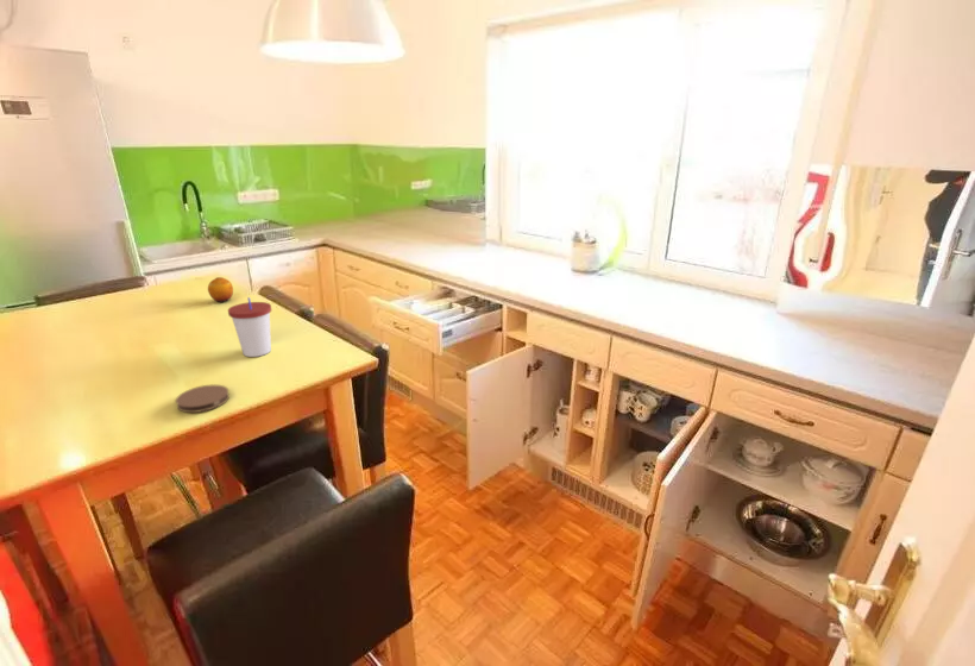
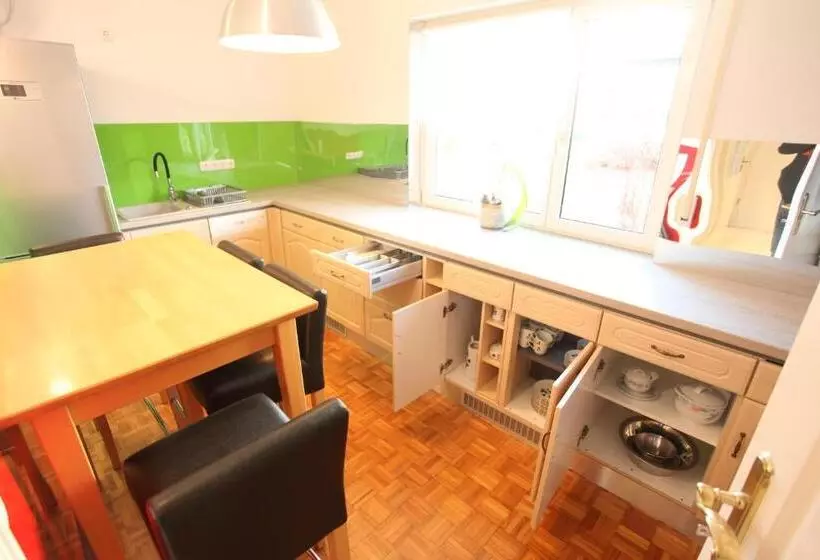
- fruit [207,276,234,303]
- coaster [175,383,231,414]
- cup [227,296,272,358]
